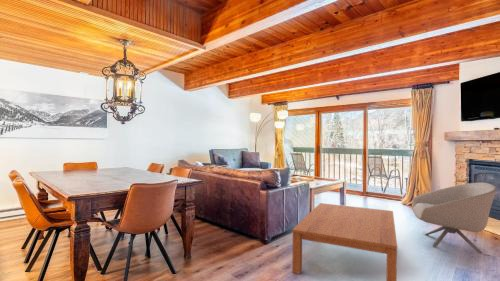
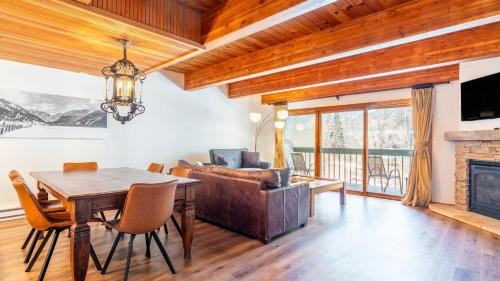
- armchair [411,182,498,254]
- coffee table [291,202,398,281]
